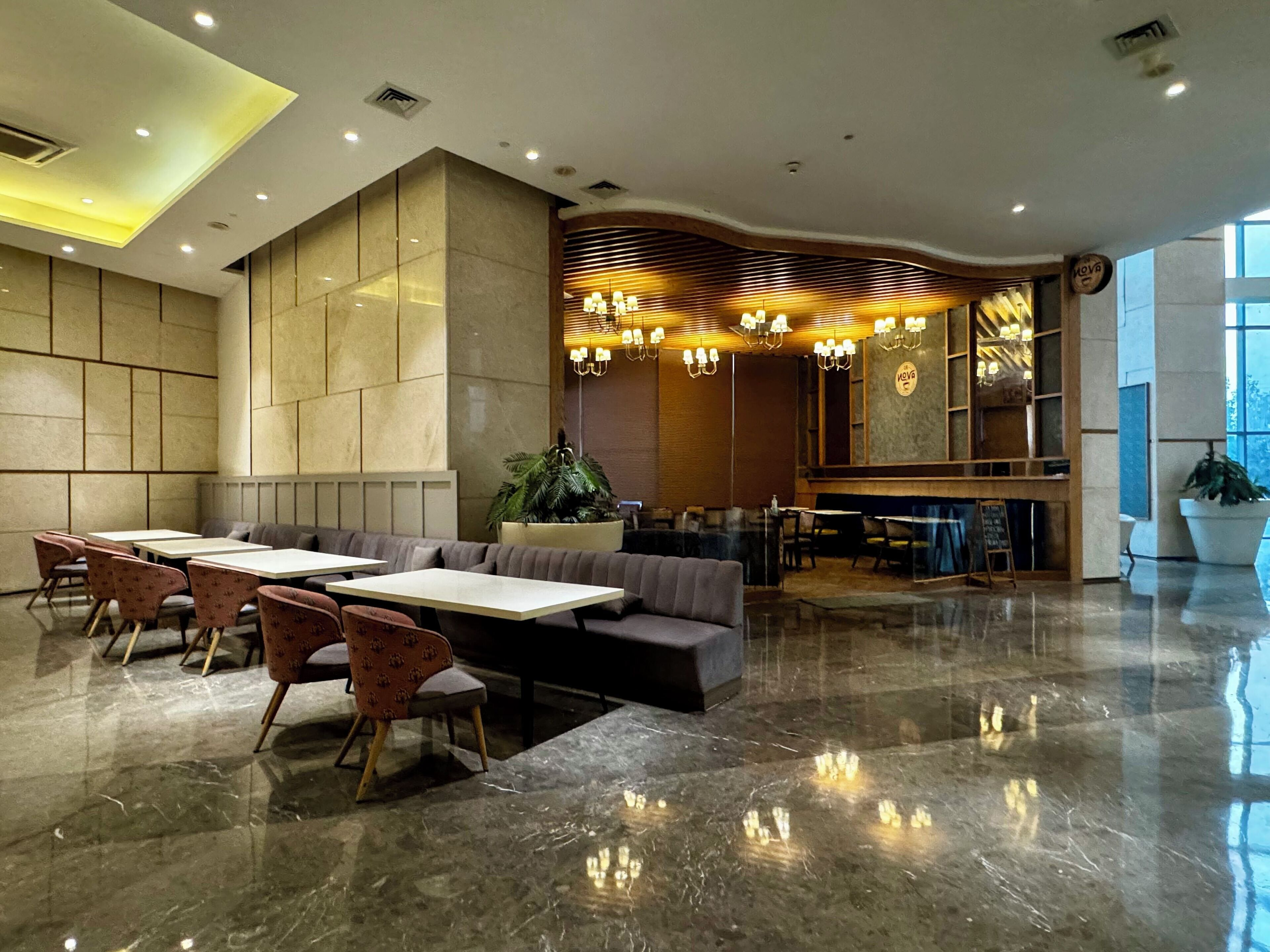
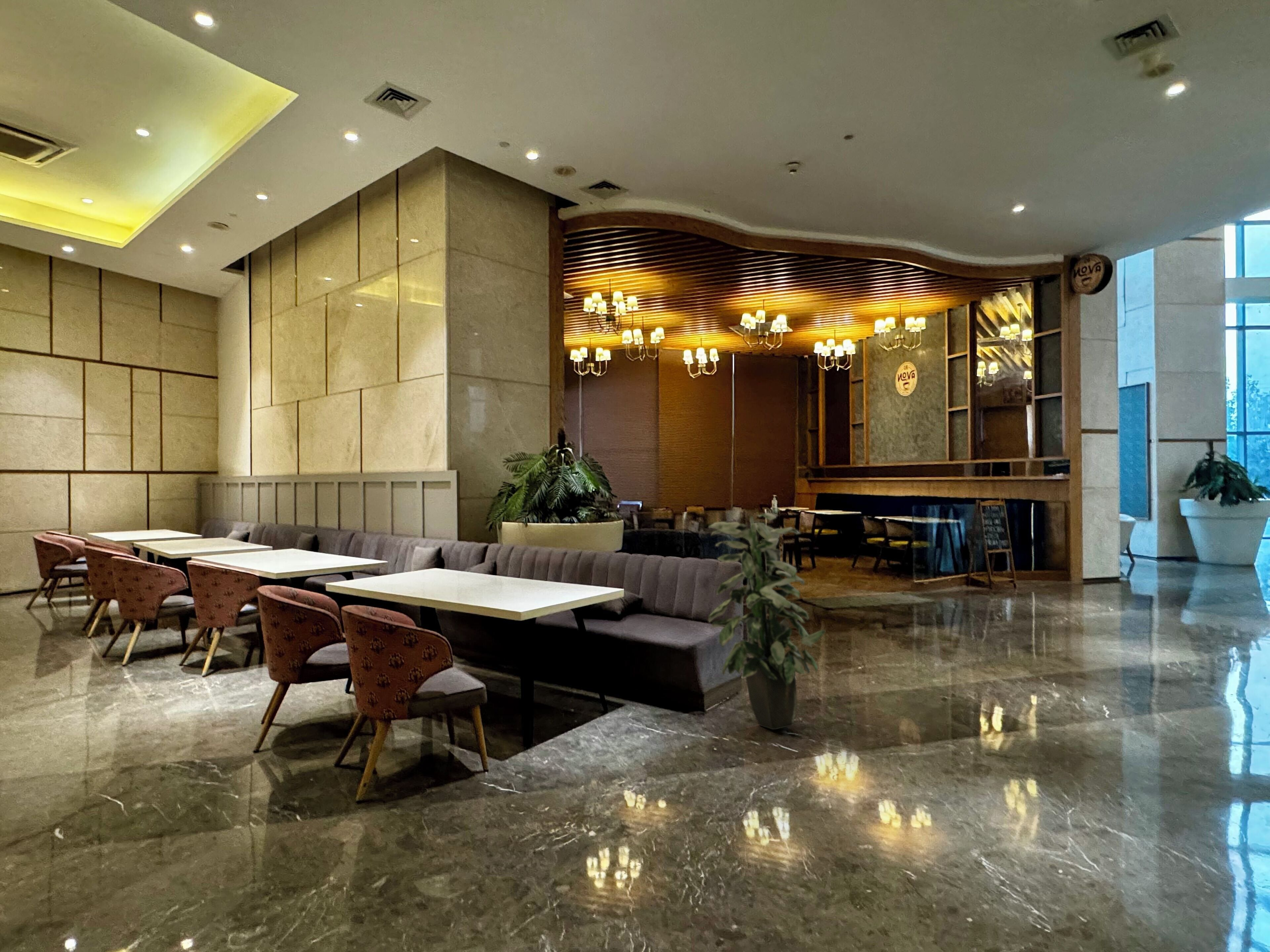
+ indoor plant [708,512,826,730]
